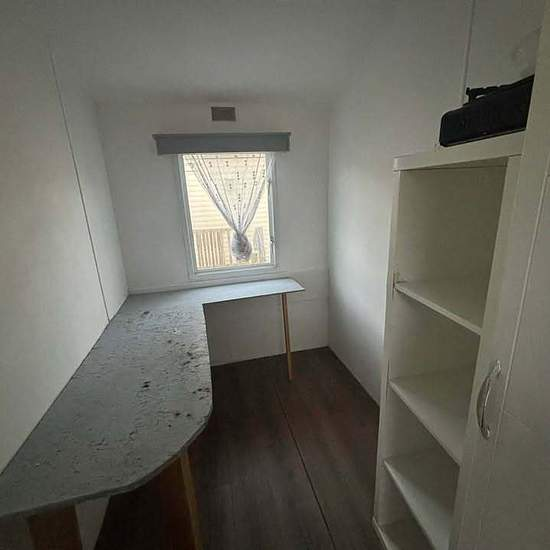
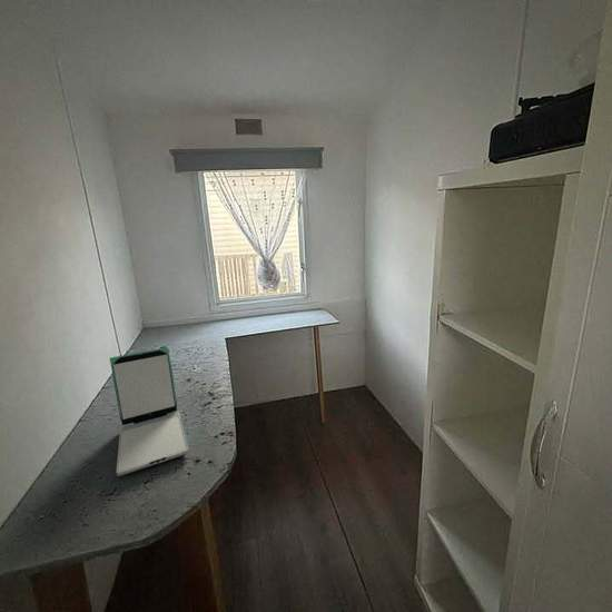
+ laptop [109,346,190,477]
